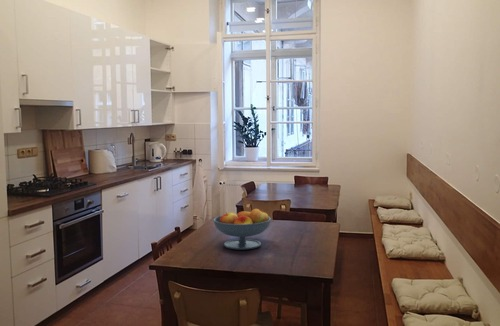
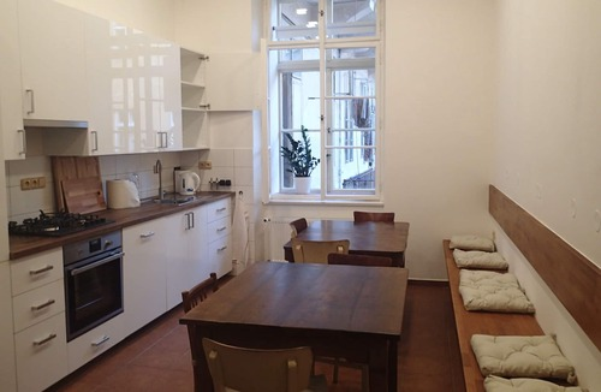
- fruit bowl [212,208,272,251]
